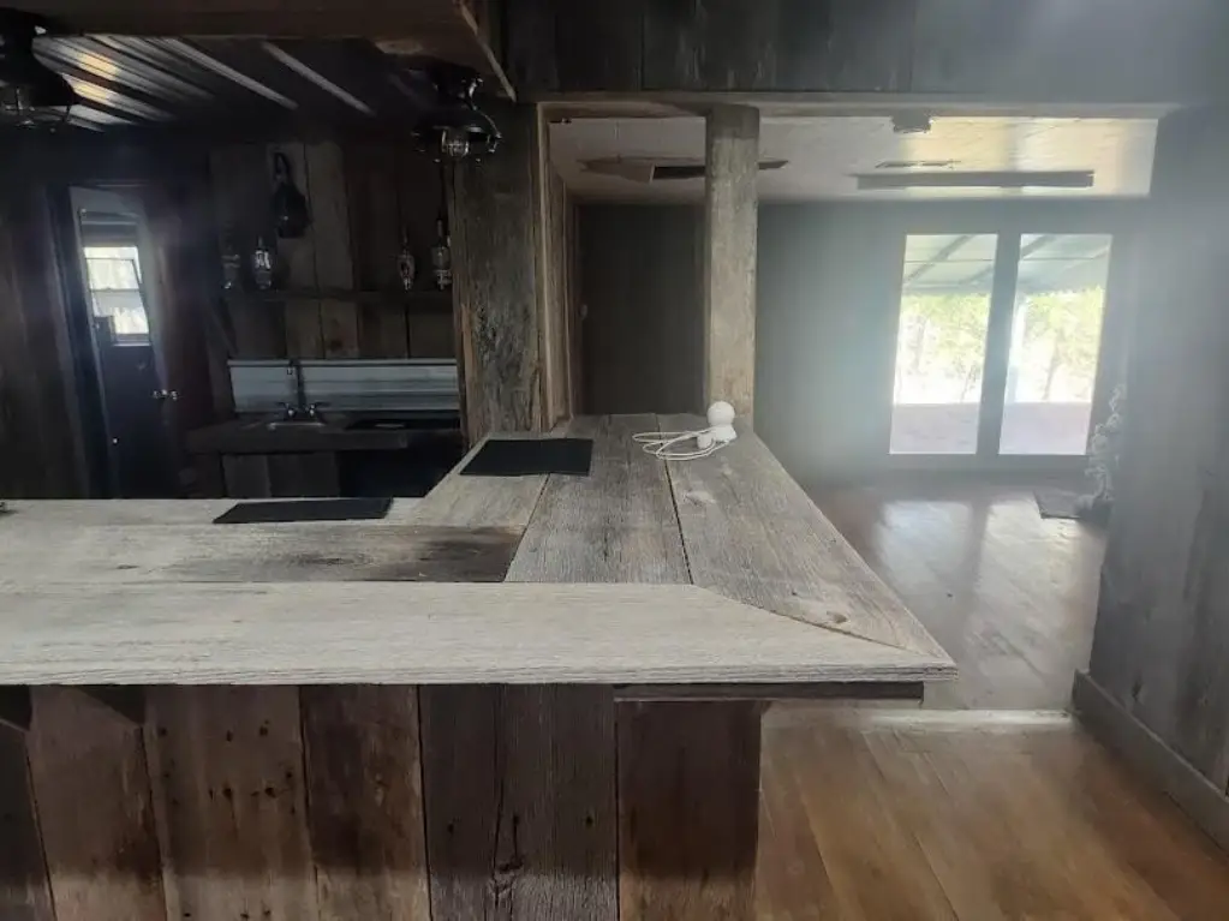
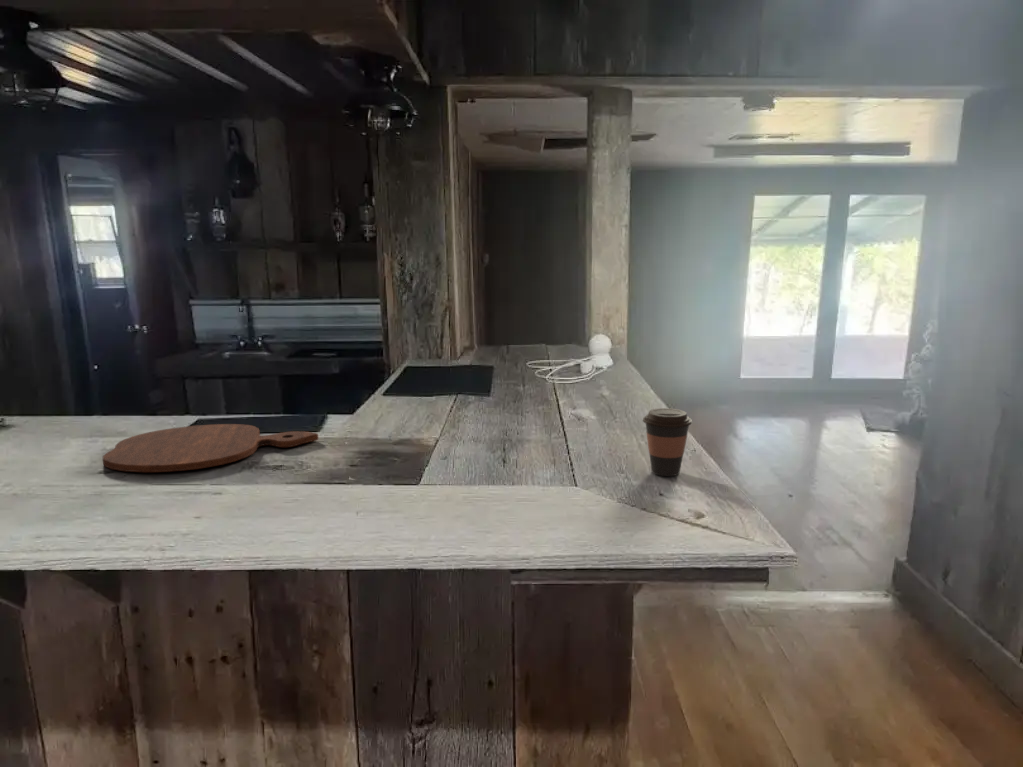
+ coffee cup [642,407,693,477]
+ cutting board [102,423,319,473]
